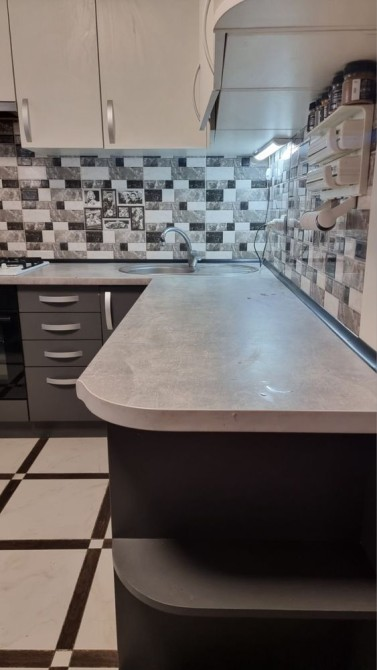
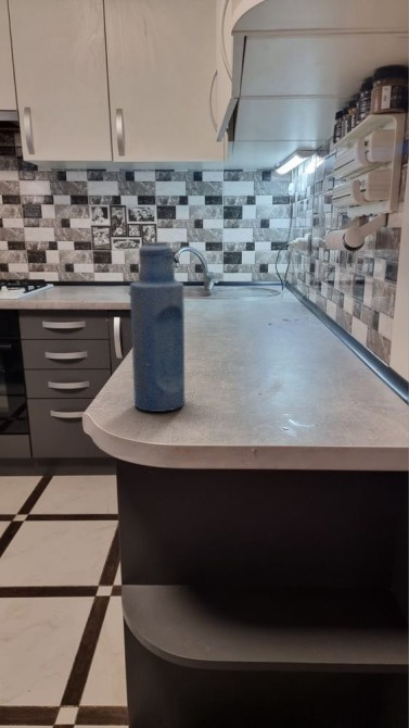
+ bottle [129,240,186,413]
